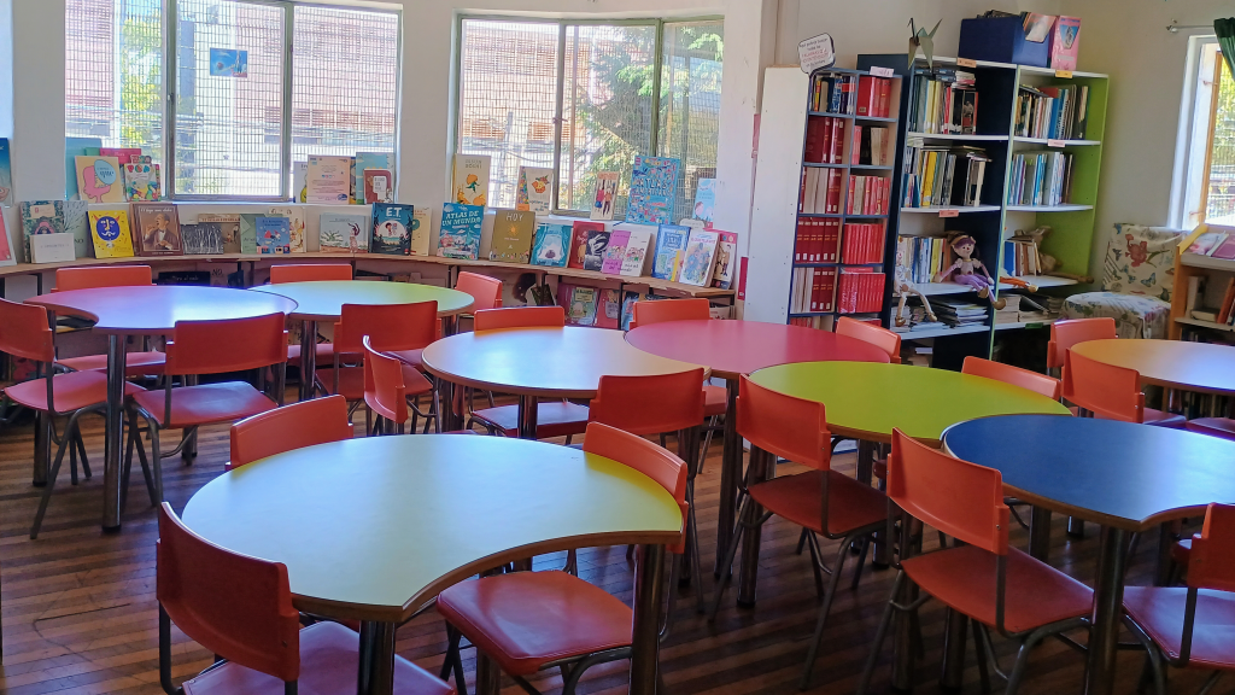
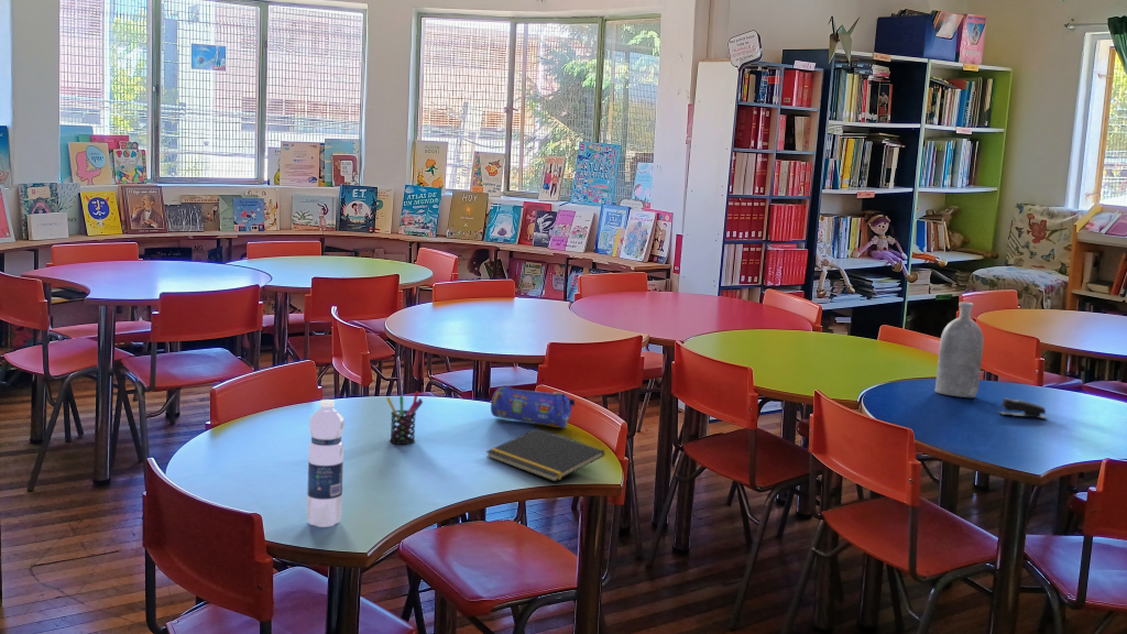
+ pencil case [490,384,577,429]
+ stapler [998,397,1049,419]
+ bottle [934,302,985,398]
+ water bottle [306,398,346,528]
+ notepad [485,428,605,482]
+ pen holder [385,391,424,446]
